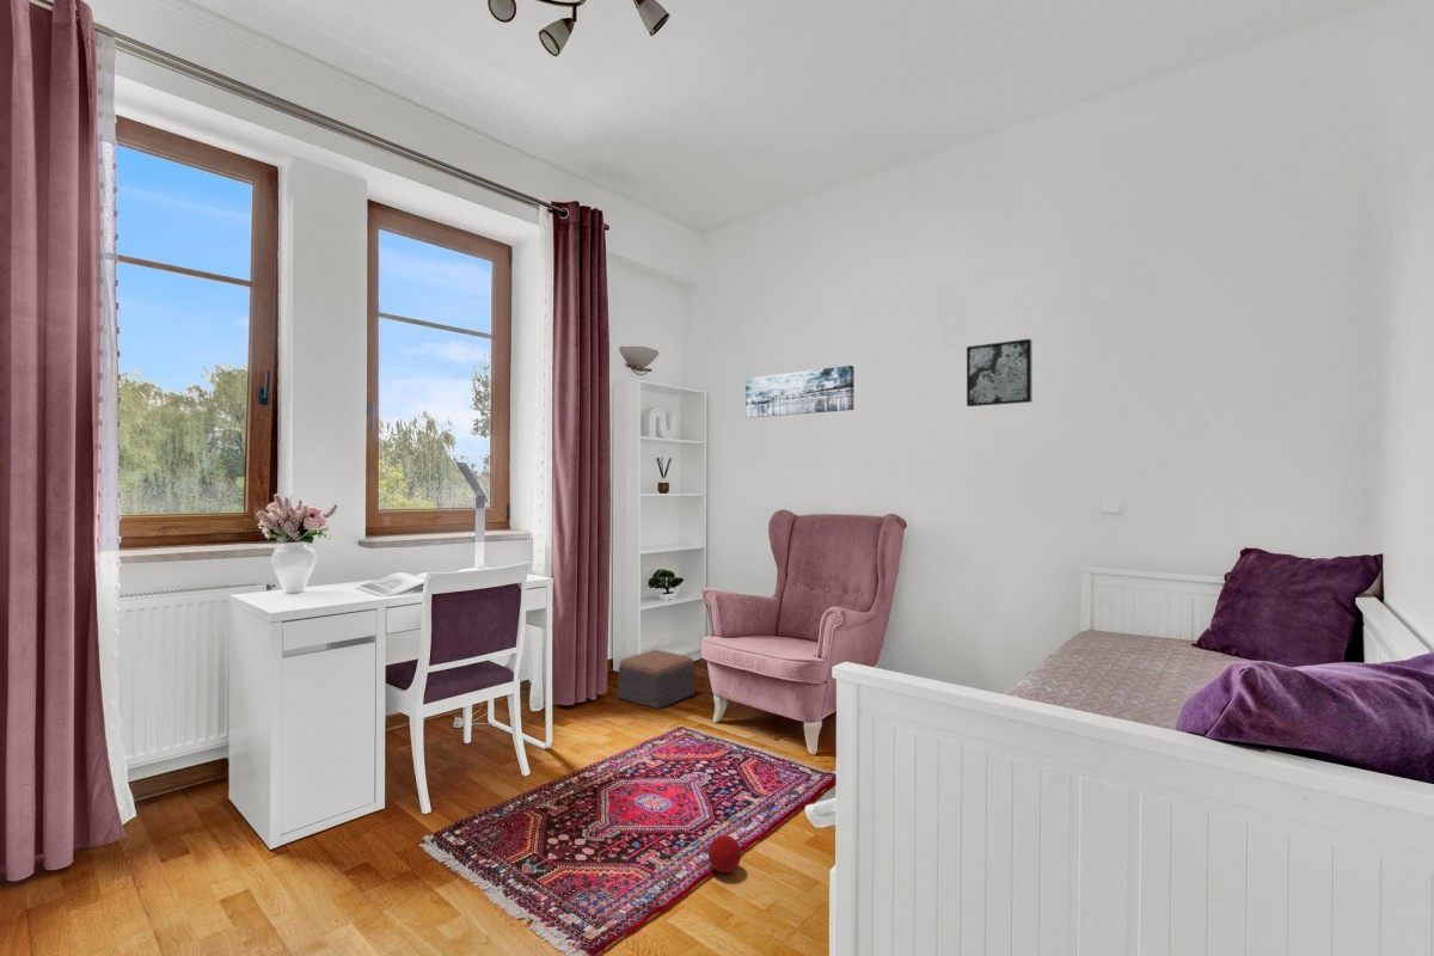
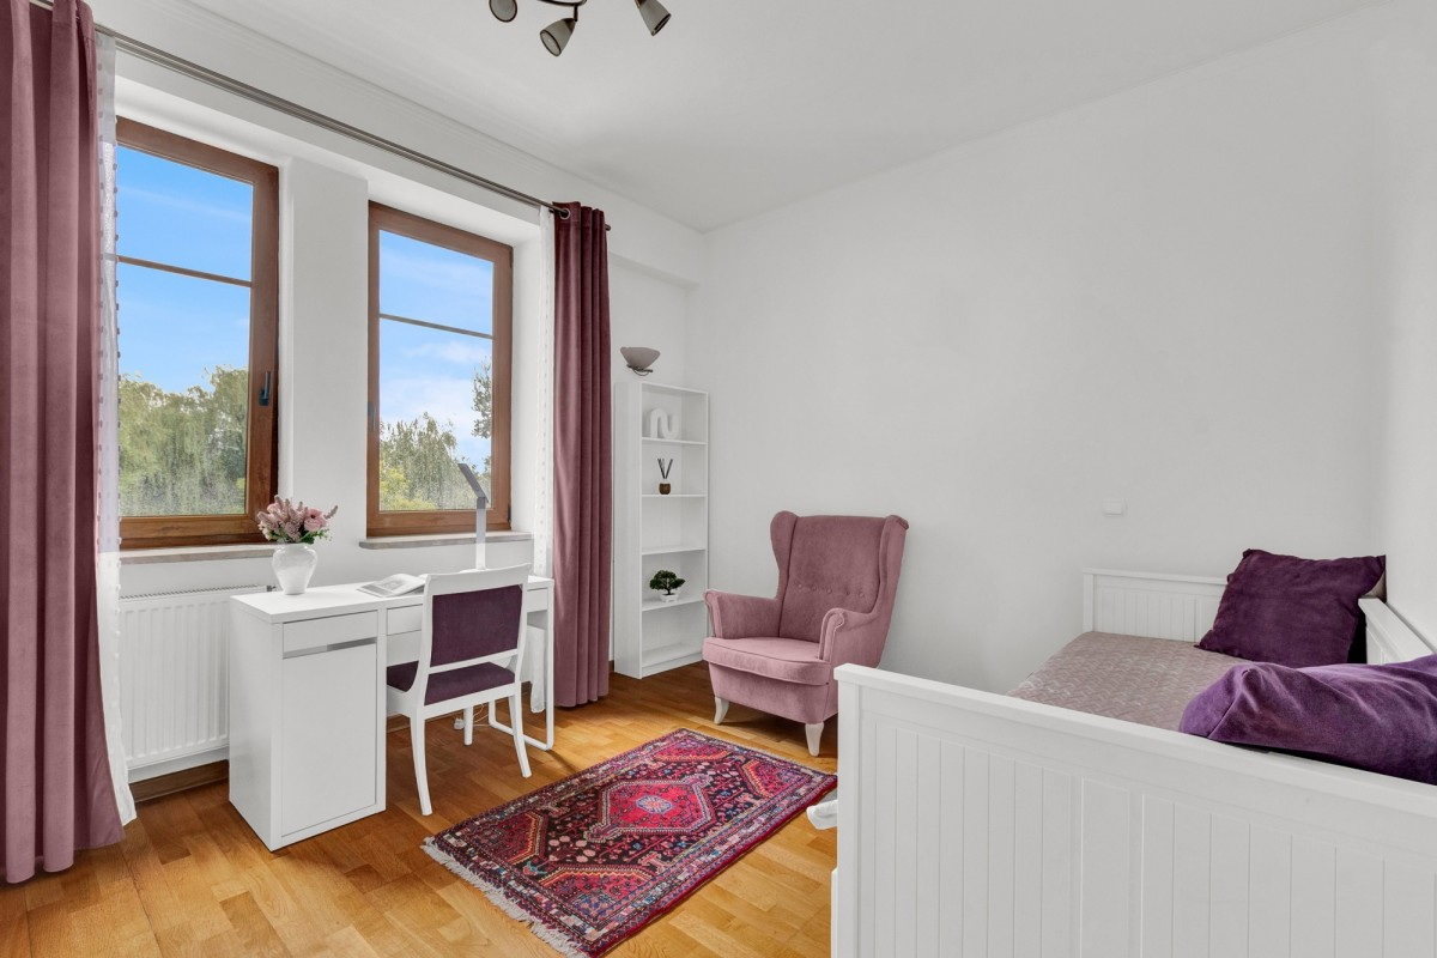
- footstool [618,649,695,710]
- ball [707,834,742,874]
- wall art [744,364,856,419]
- wall art [966,338,1032,407]
